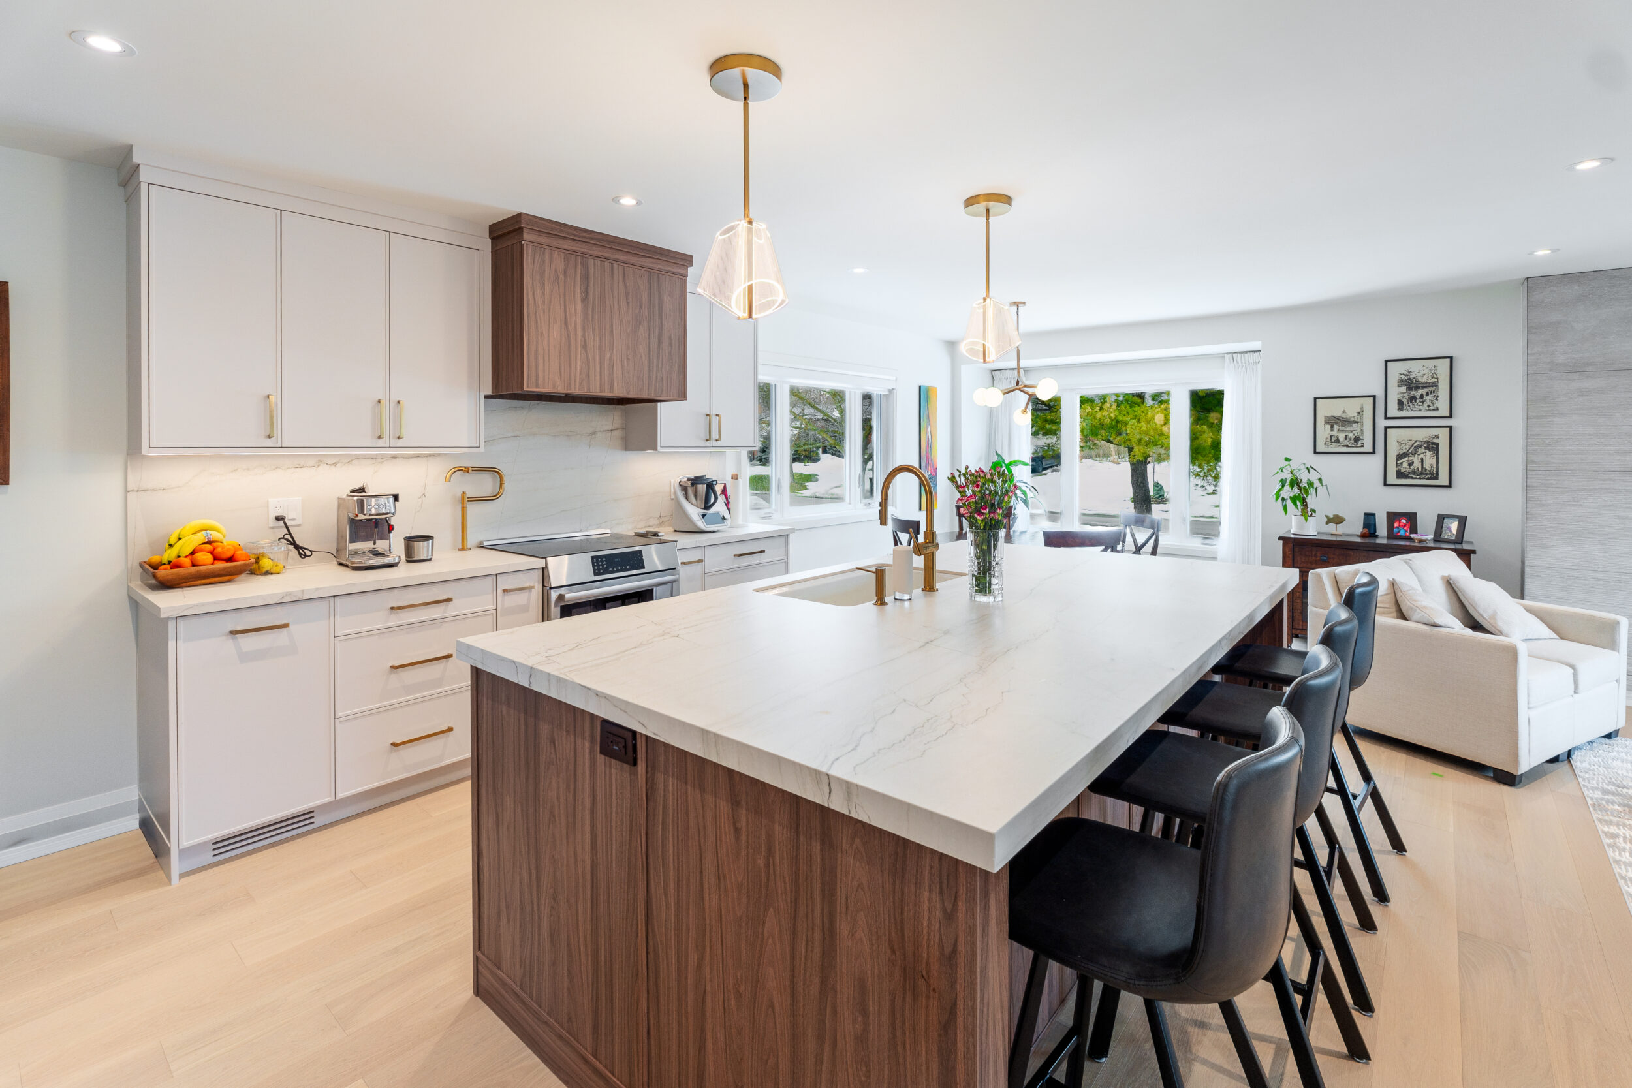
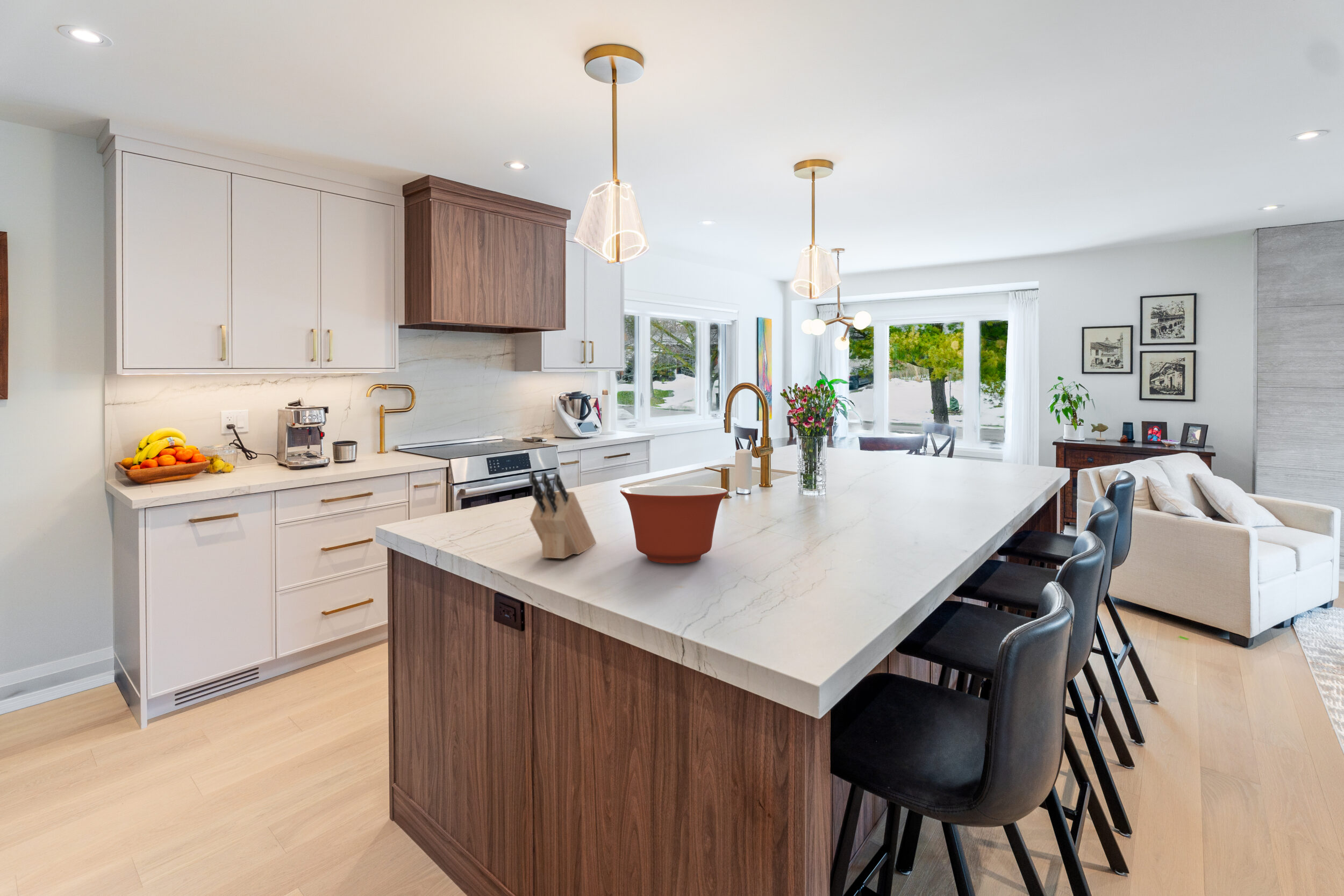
+ mixing bowl [620,485,728,564]
+ knife block [528,471,597,560]
